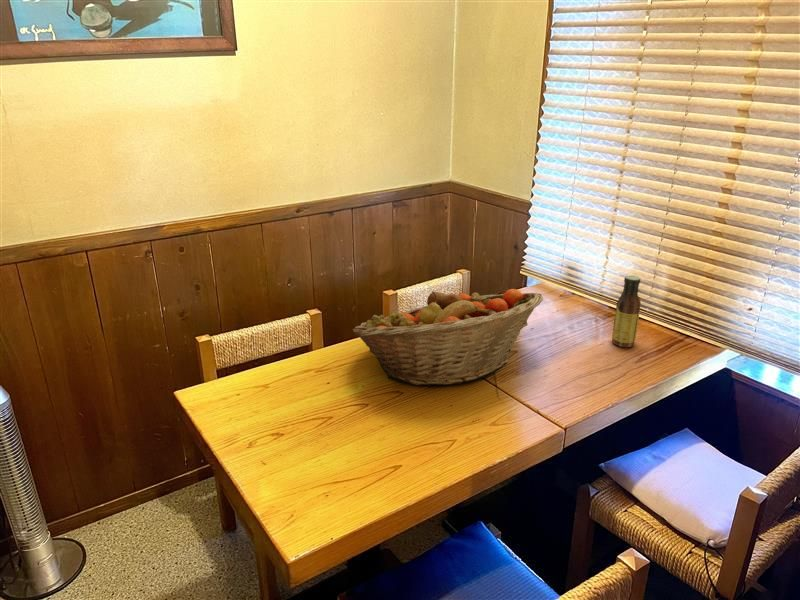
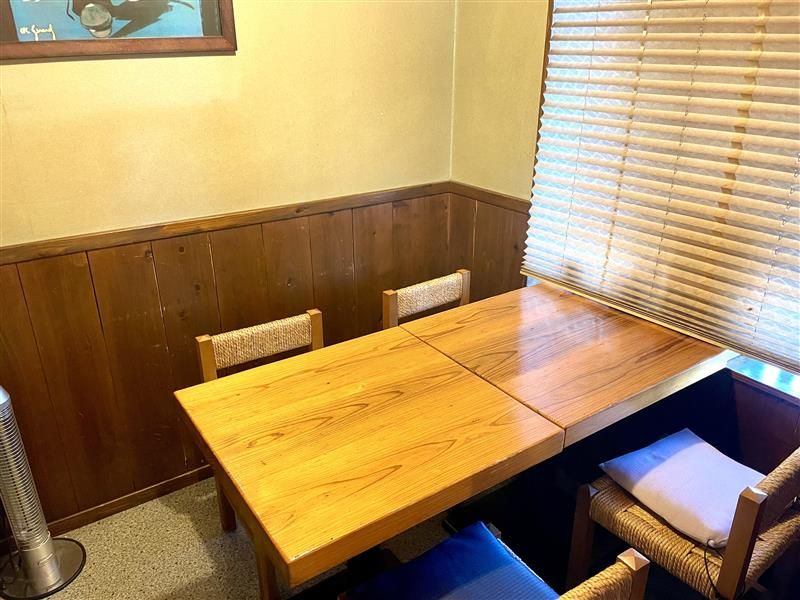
- fruit basket [352,288,544,386]
- sauce bottle [611,274,642,348]
